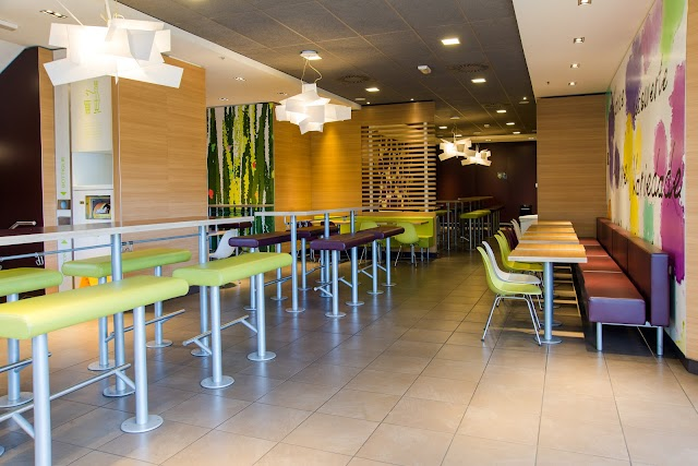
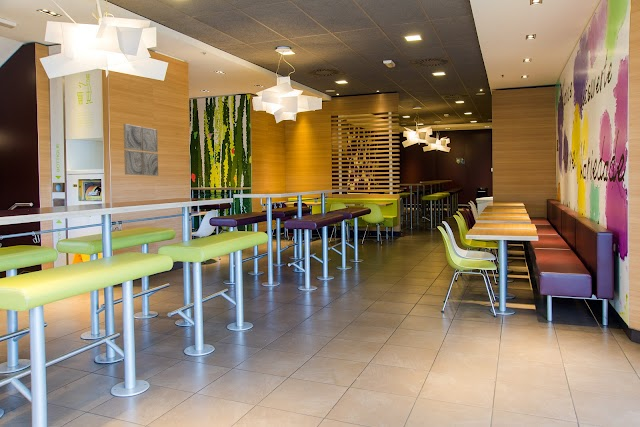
+ wall art [123,123,159,177]
